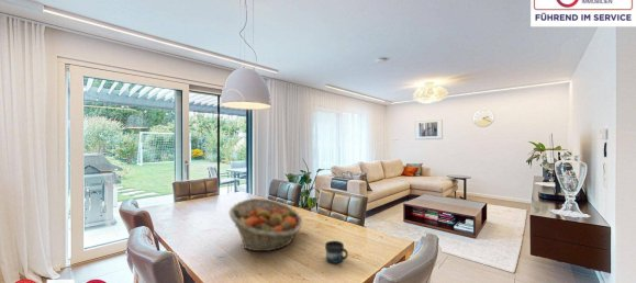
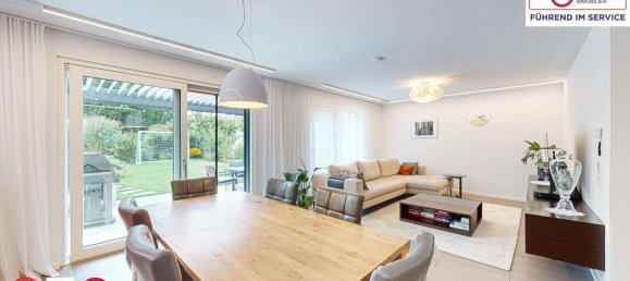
- mug [324,240,349,264]
- fruit basket [228,197,303,252]
